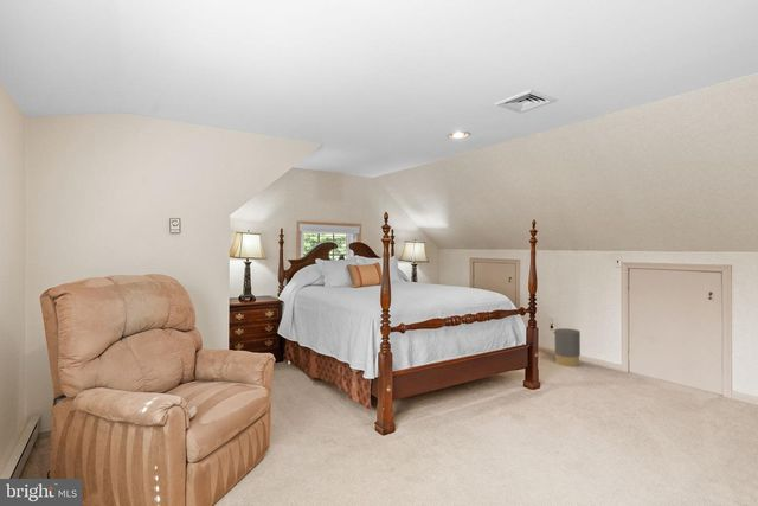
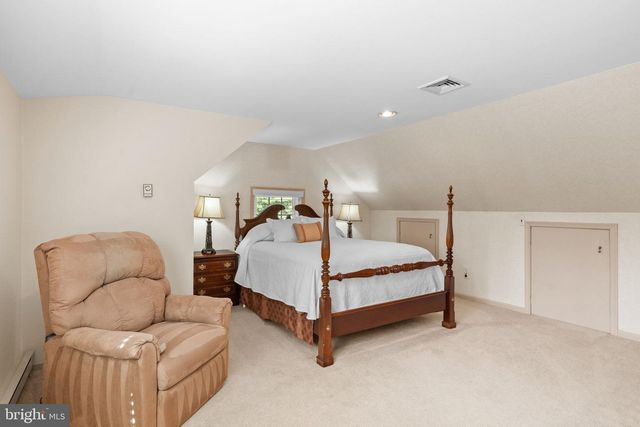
- trash can [553,327,582,367]
